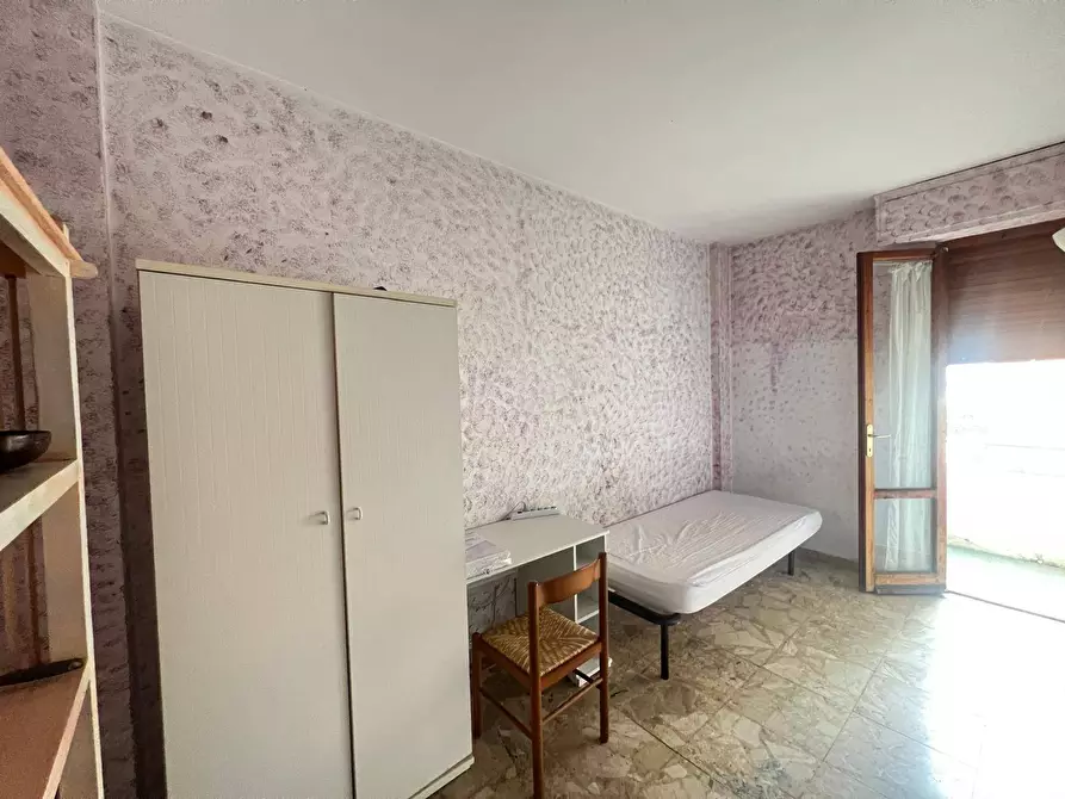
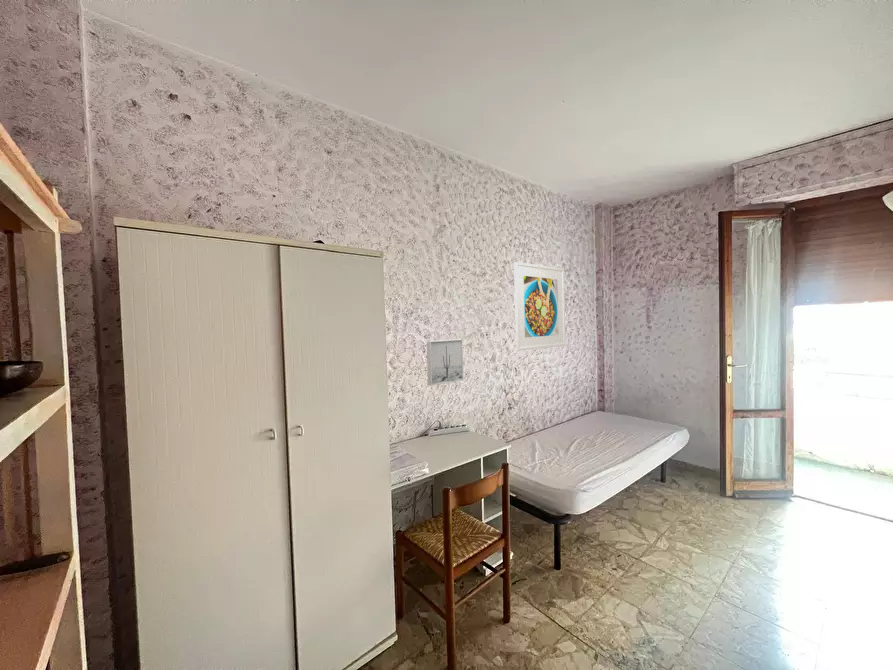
+ wall art [426,338,465,387]
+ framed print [513,261,566,352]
